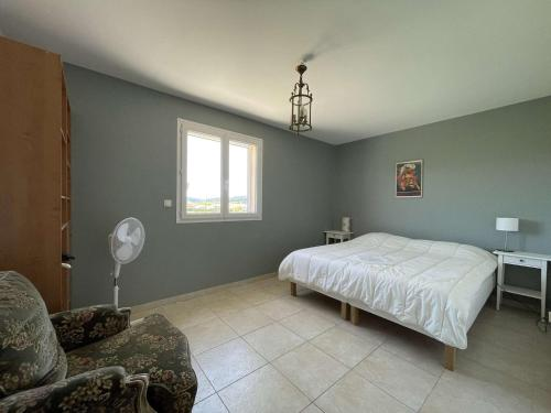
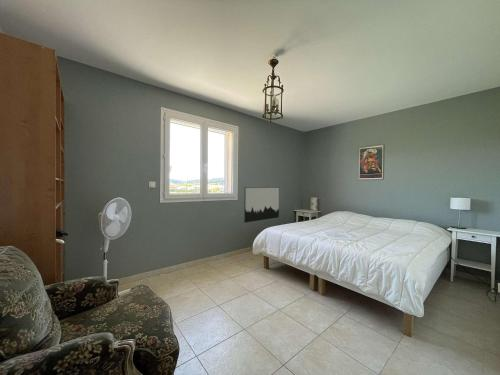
+ wall art [243,186,280,224]
